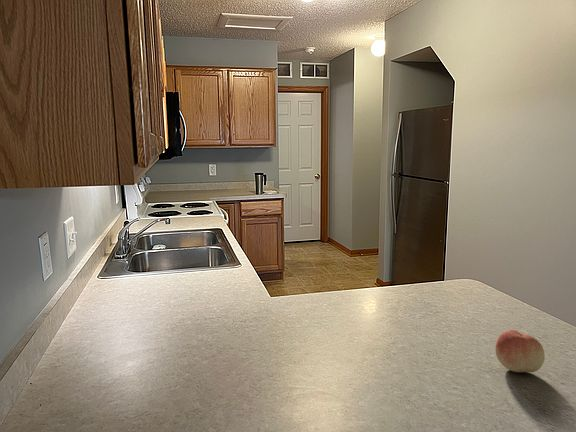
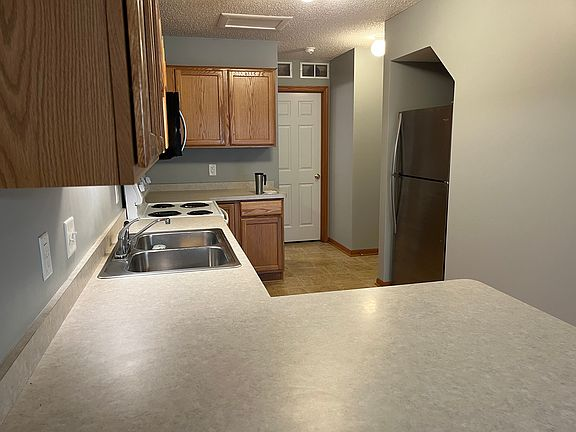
- fruit [494,329,546,373]
